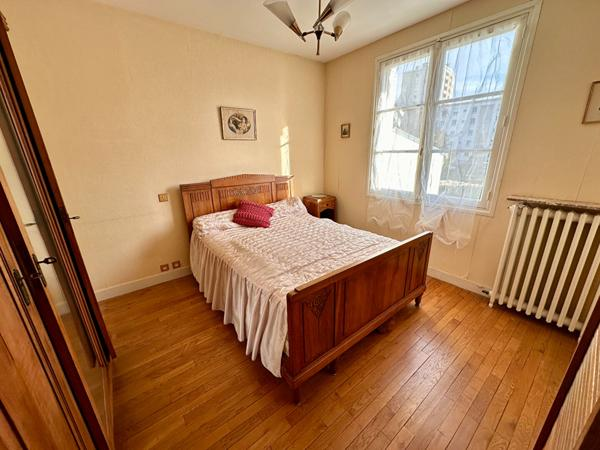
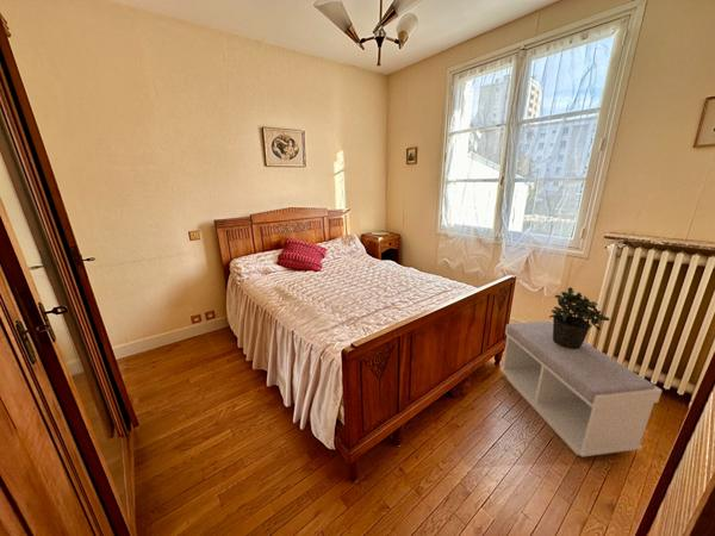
+ potted plant [548,286,611,349]
+ bench [499,320,663,457]
